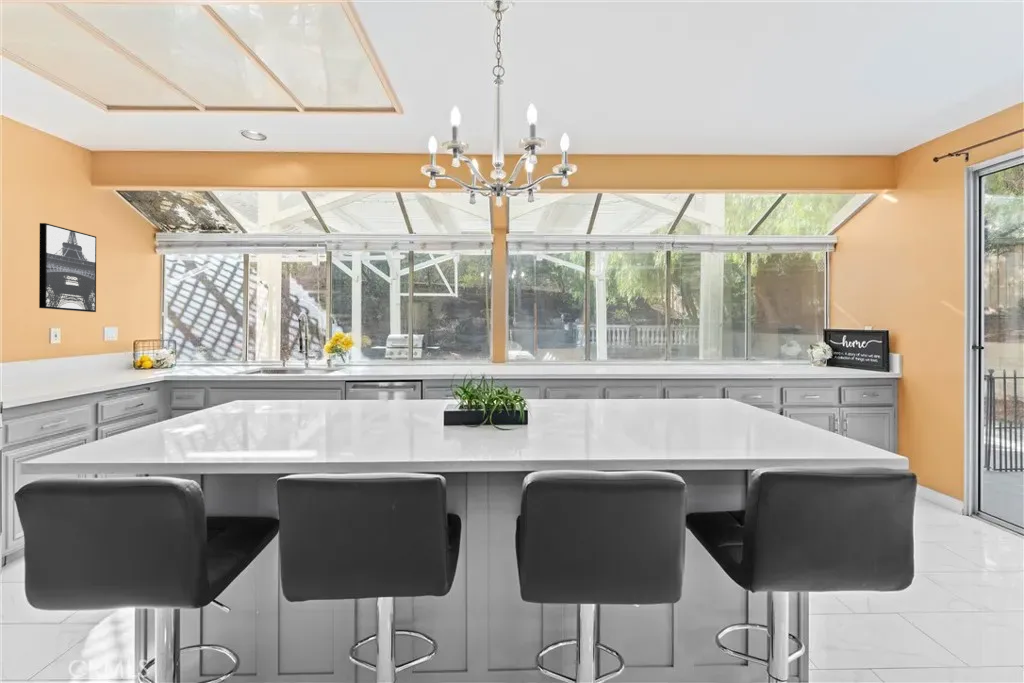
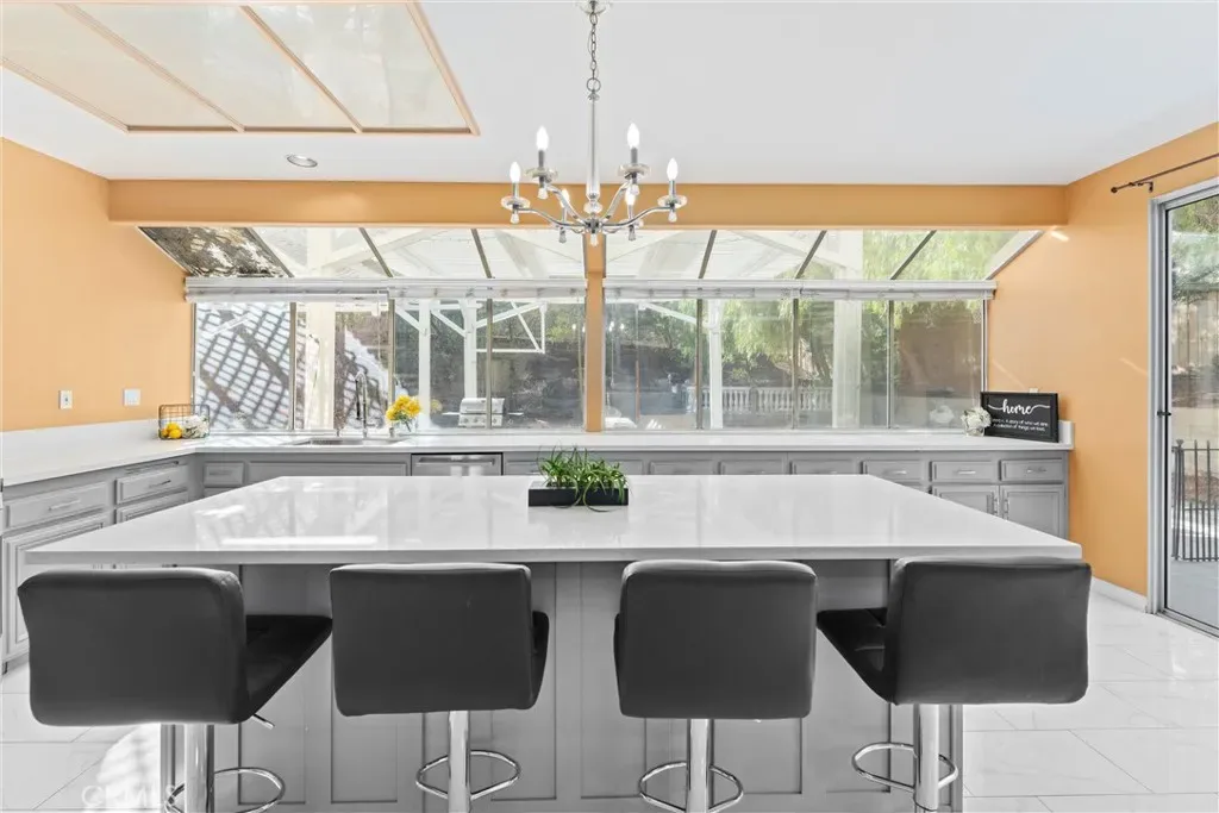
- wall art [38,222,97,313]
